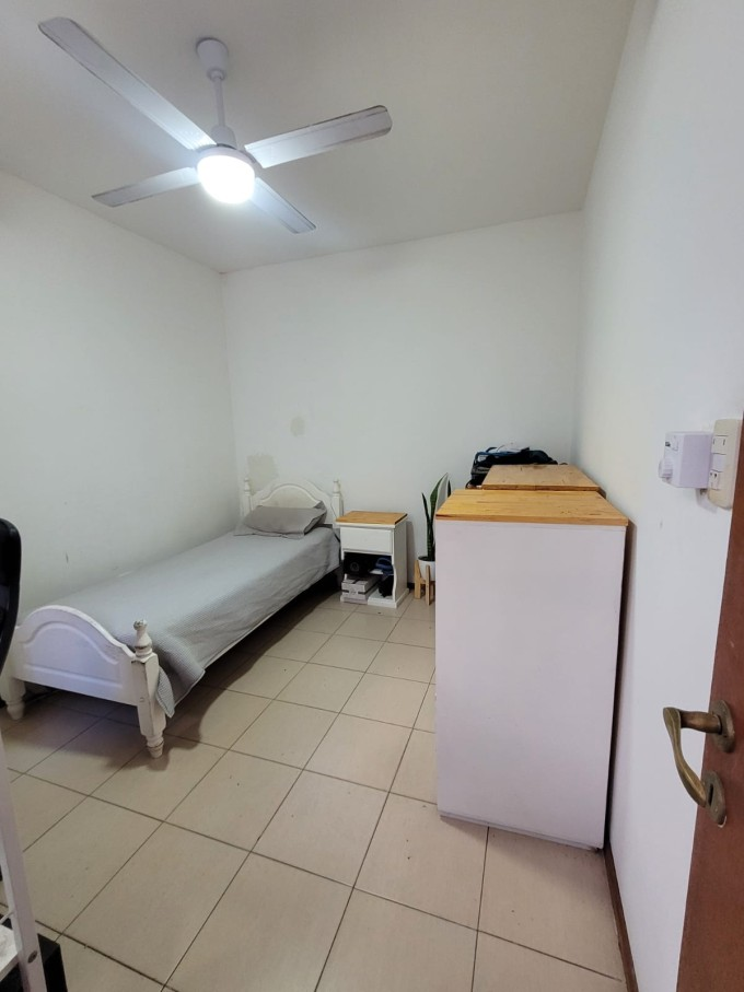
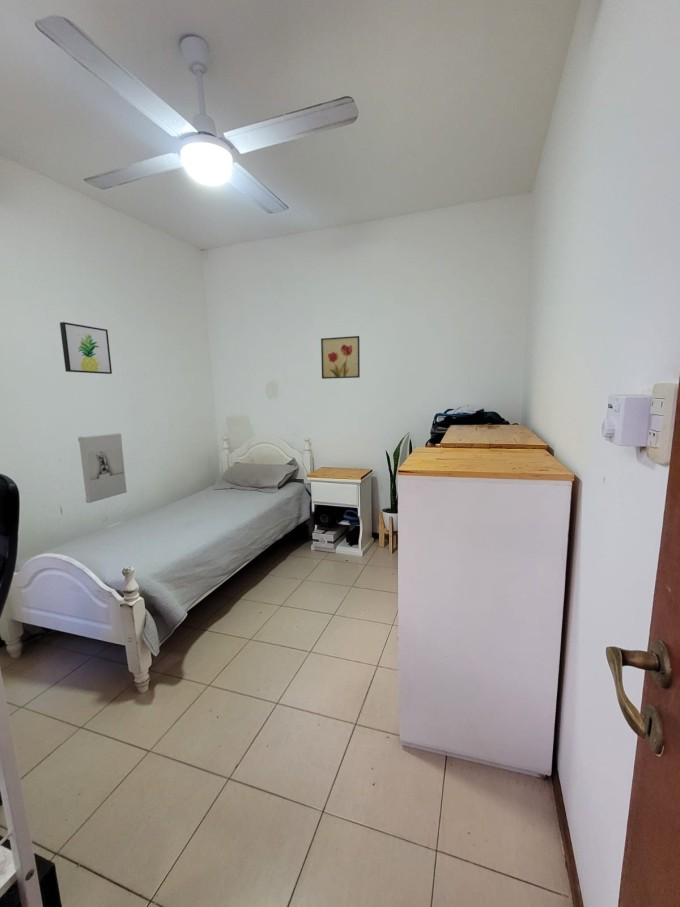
+ wall sculpture [77,432,128,504]
+ wall art [320,335,361,380]
+ wall art [59,321,113,375]
